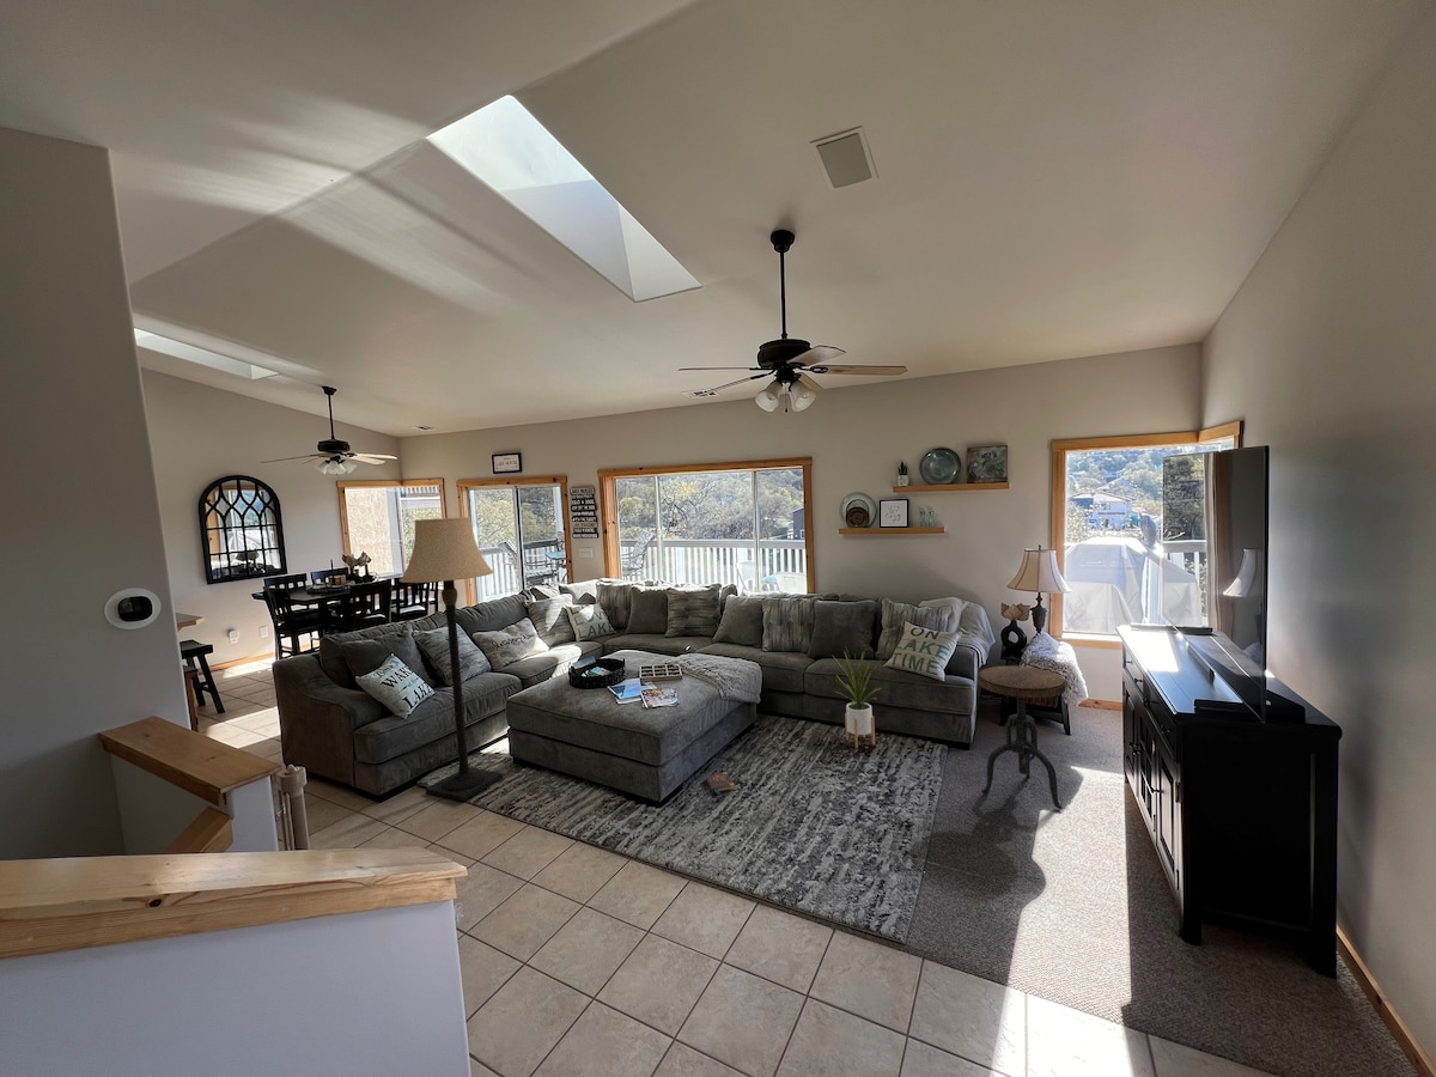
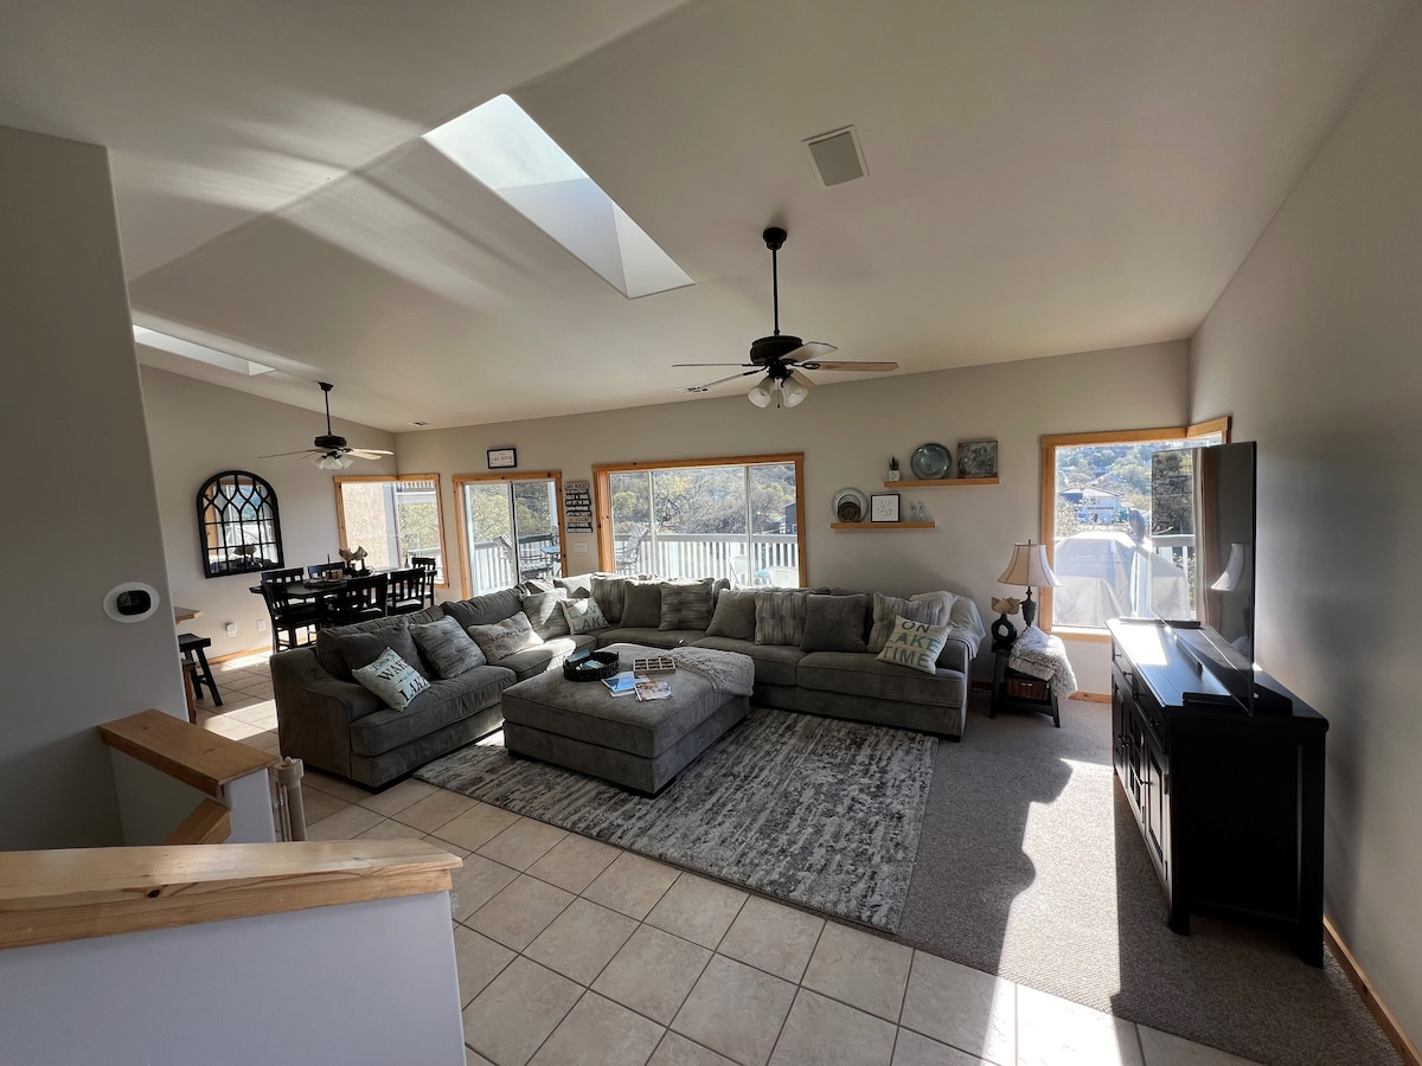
- lamp [398,516,504,802]
- book [705,771,736,795]
- house plant [832,645,882,749]
- side table [976,665,1067,810]
